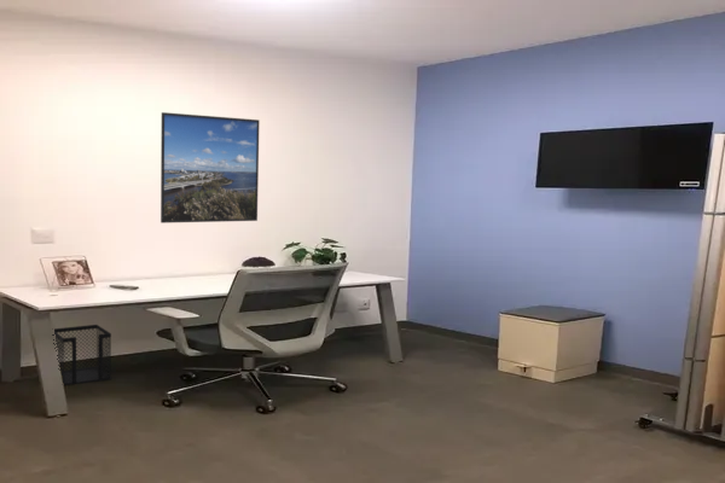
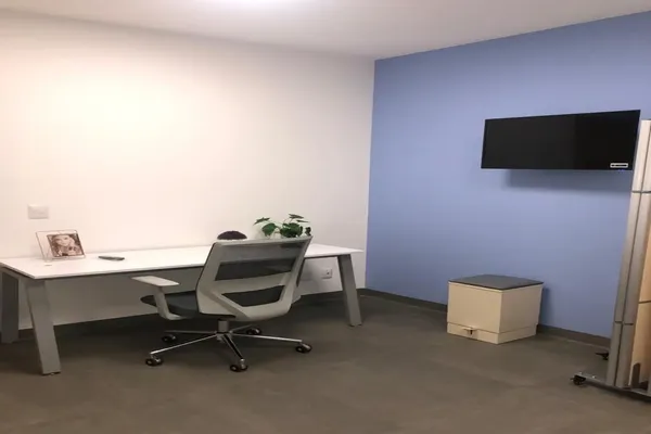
- wastebasket [53,324,112,386]
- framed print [160,111,261,225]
